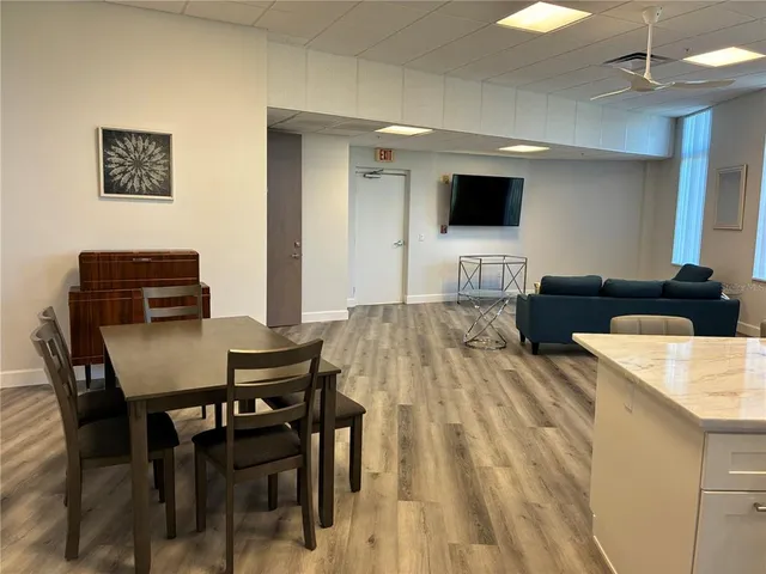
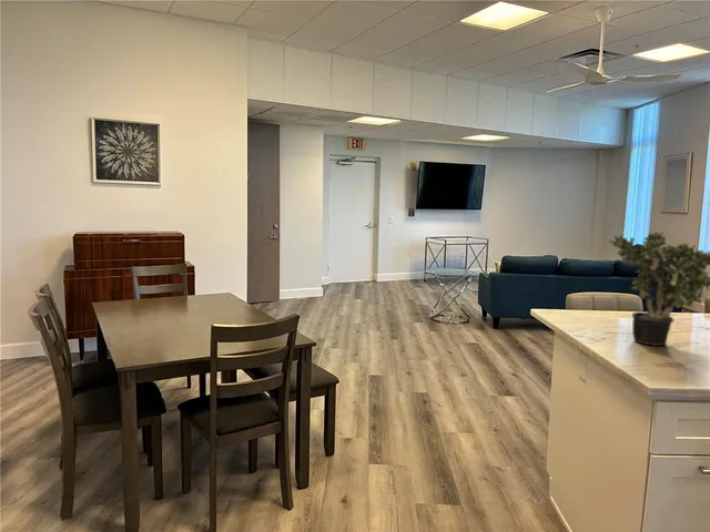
+ potted plant [608,231,710,347]
